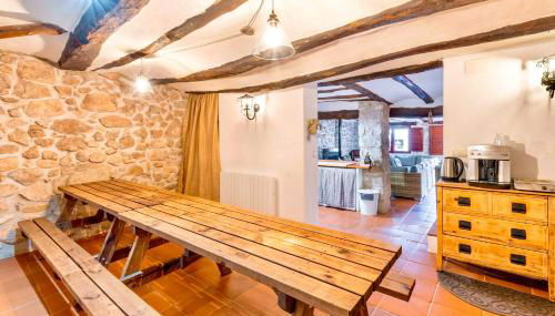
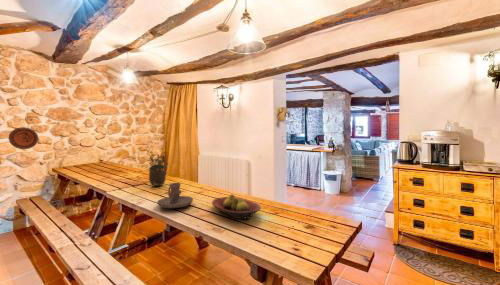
+ potted plant [145,145,170,187]
+ fruit bowl [211,193,262,220]
+ candle holder [156,182,194,209]
+ decorative plate [8,126,39,150]
